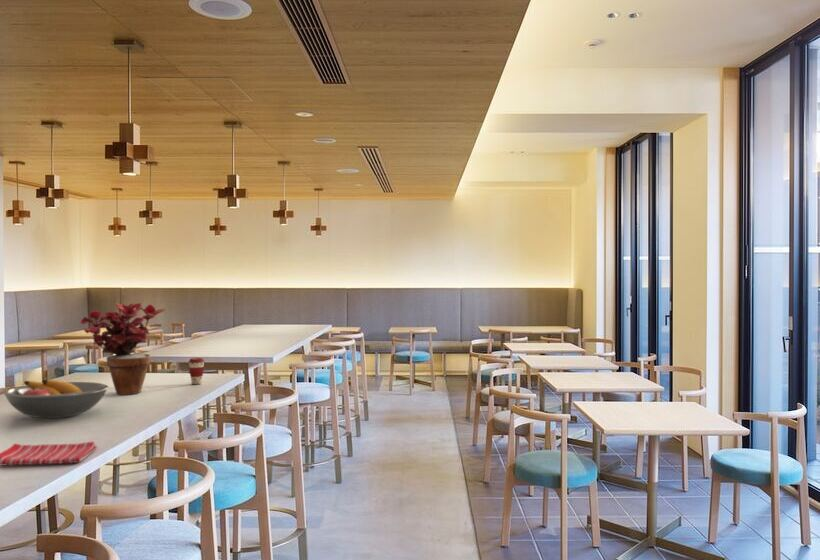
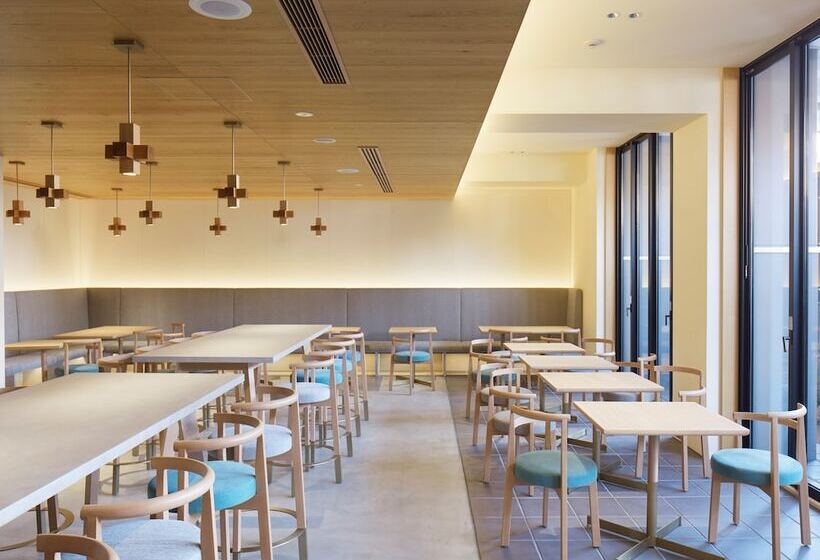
- coffee cup [187,357,206,385]
- fruit bowl [3,379,109,419]
- potted plant [79,302,167,396]
- dish towel [0,441,98,467]
